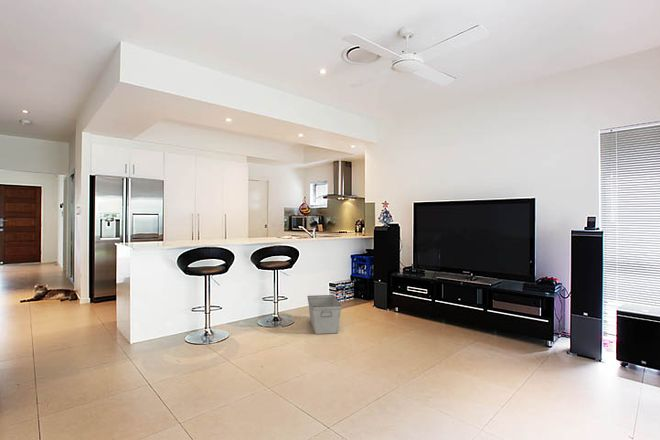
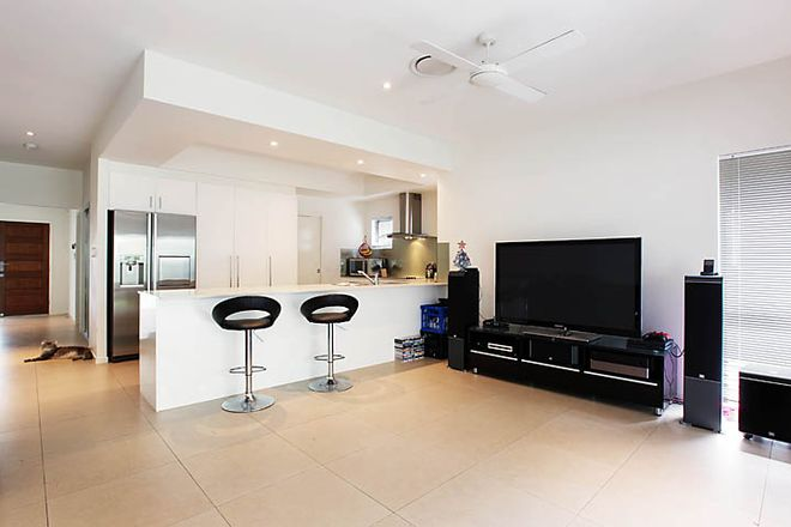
- storage bin [306,294,343,335]
